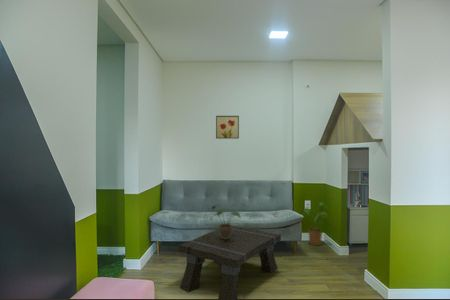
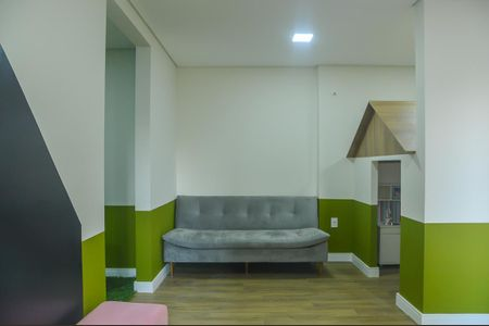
- wall art [215,115,240,140]
- potted plant [209,204,242,239]
- house plant [302,201,329,247]
- coffee table [178,225,282,300]
